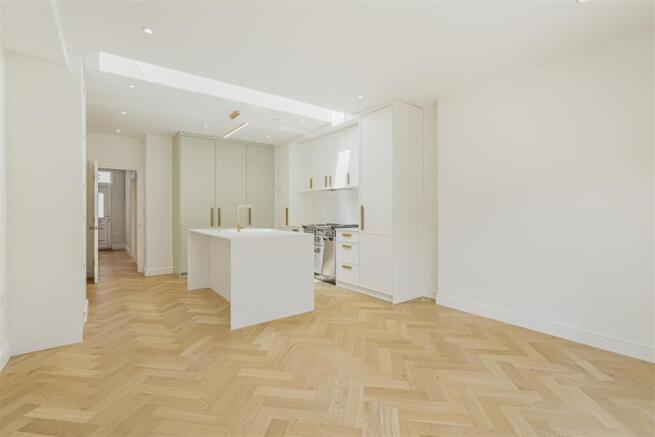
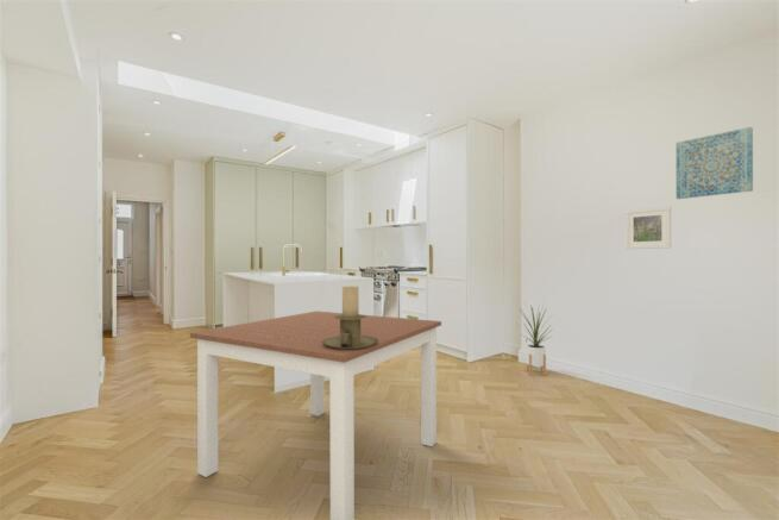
+ candle holder [322,284,378,350]
+ wall art [676,126,754,200]
+ dining table [189,309,442,520]
+ house plant [516,302,553,377]
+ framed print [624,206,672,250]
